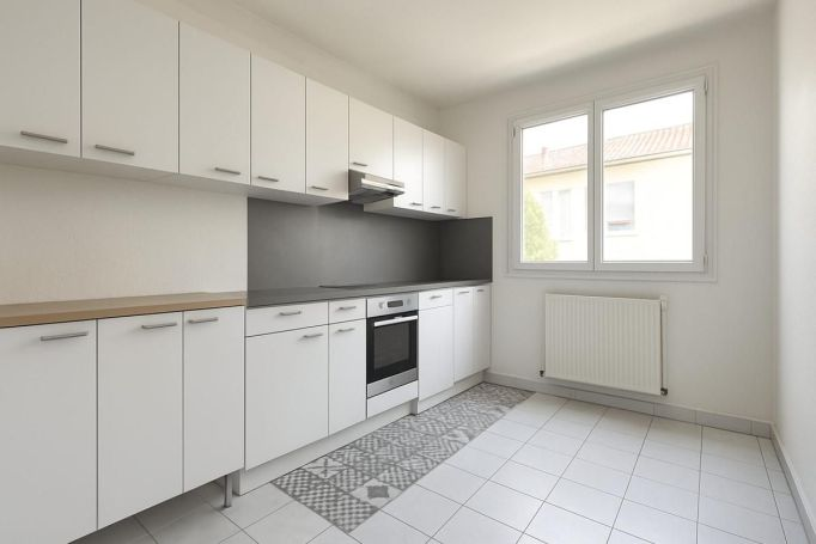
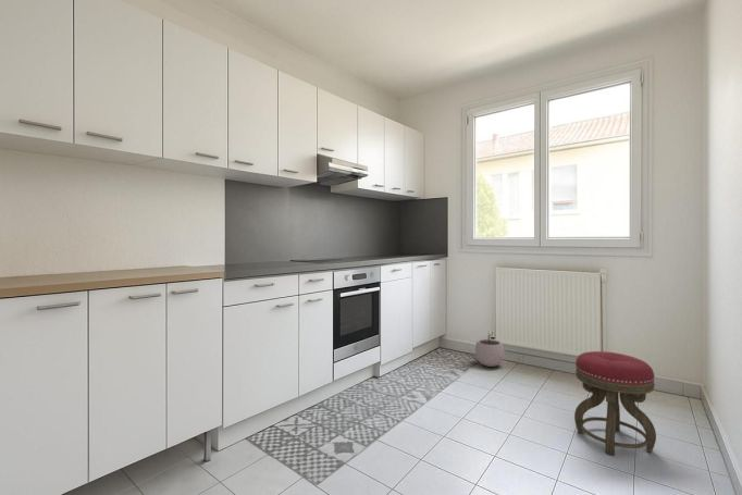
+ stool [573,350,657,456]
+ plant pot [474,330,505,368]
